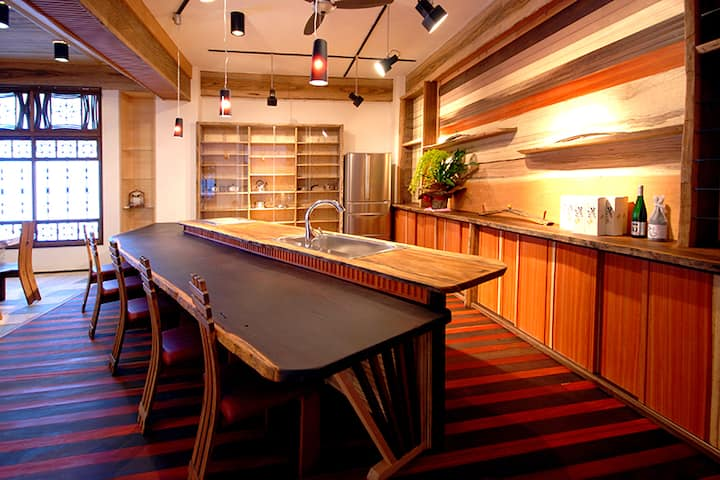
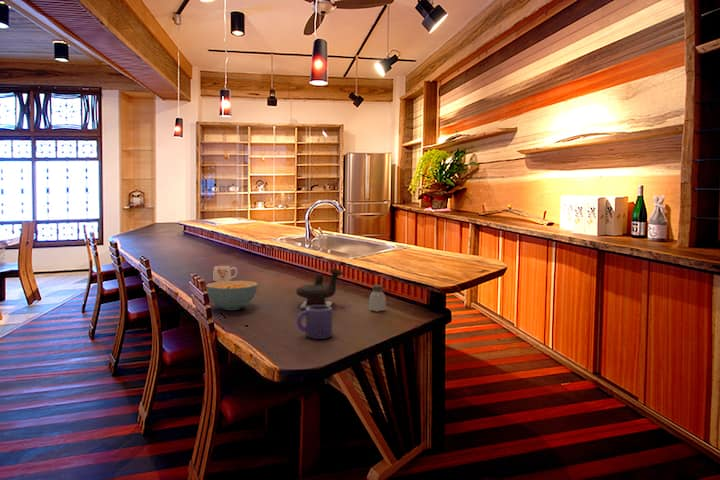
+ mug [296,305,334,340]
+ saltshaker [368,284,387,313]
+ cereal bowl [205,280,259,311]
+ teapot [295,267,345,310]
+ mug [212,265,239,282]
